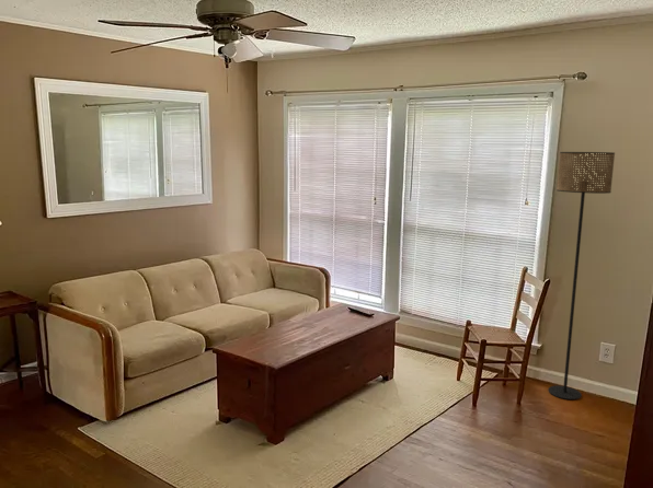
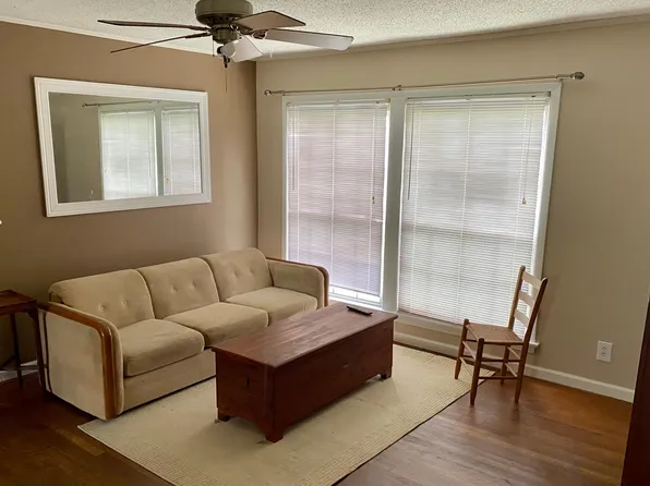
- floor lamp [547,151,616,400]
